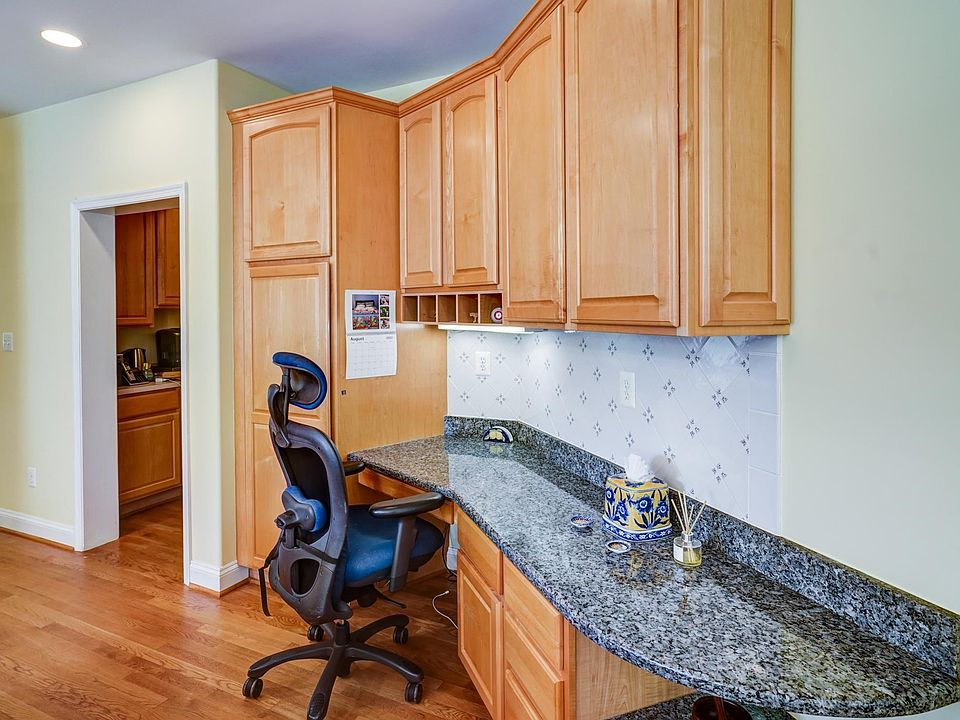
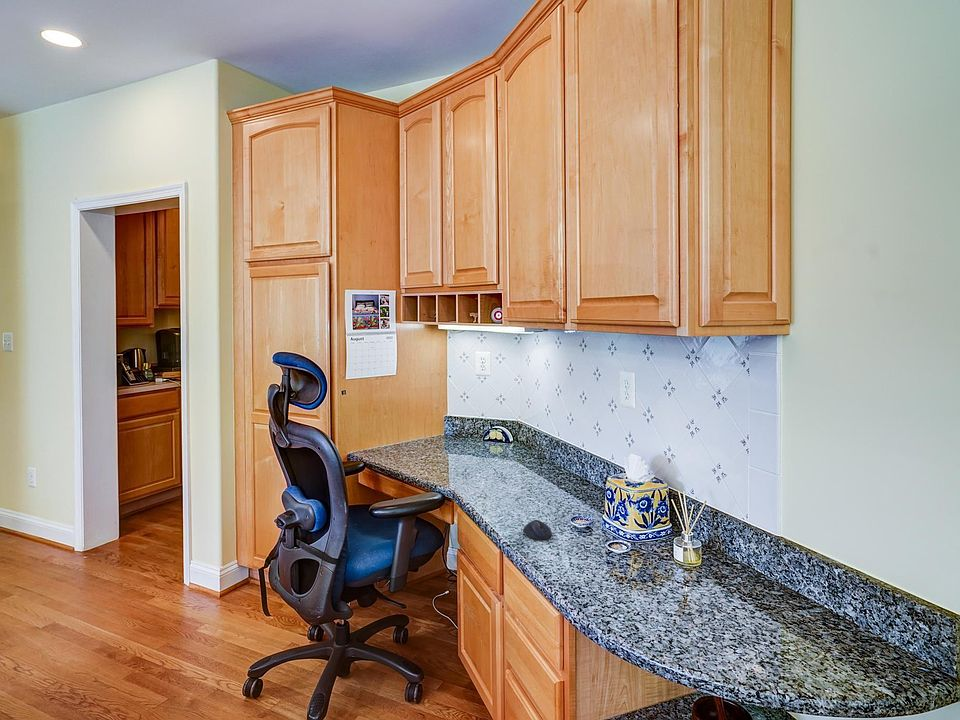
+ computer mouse [522,519,553,541]
